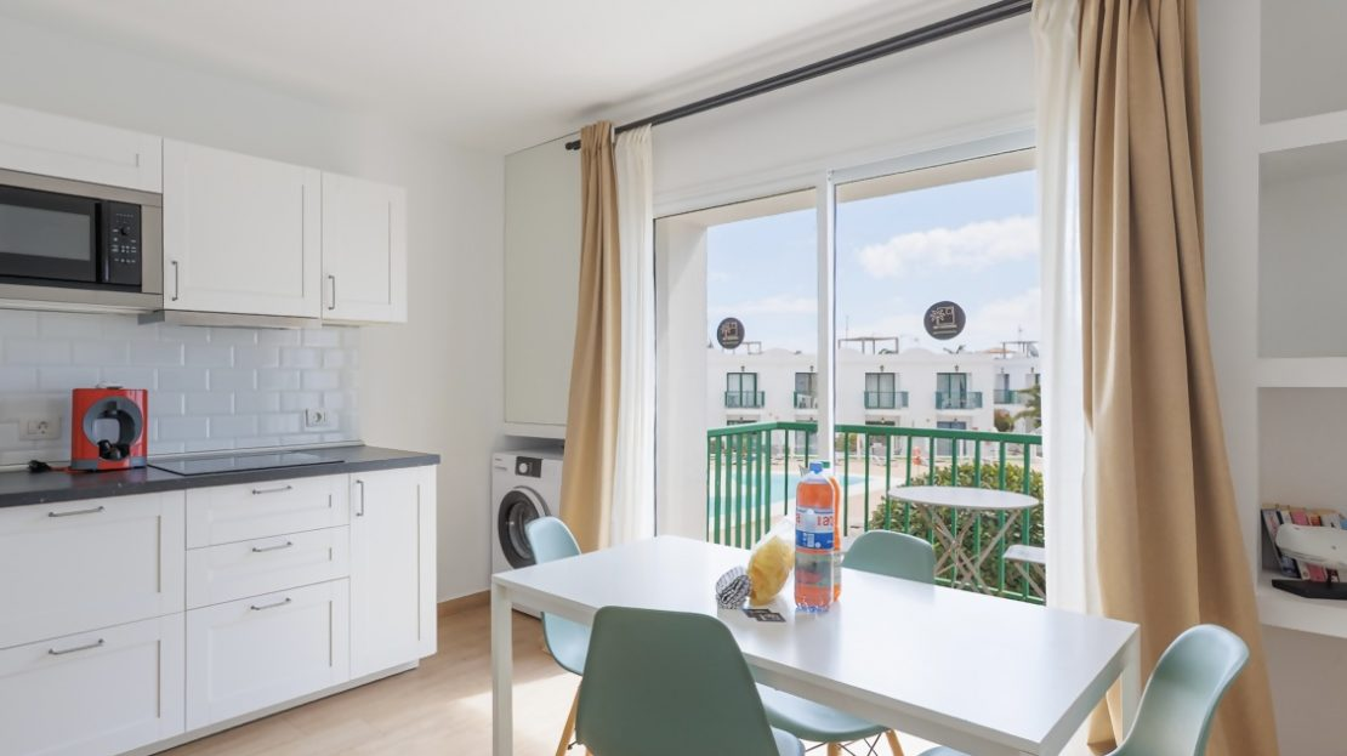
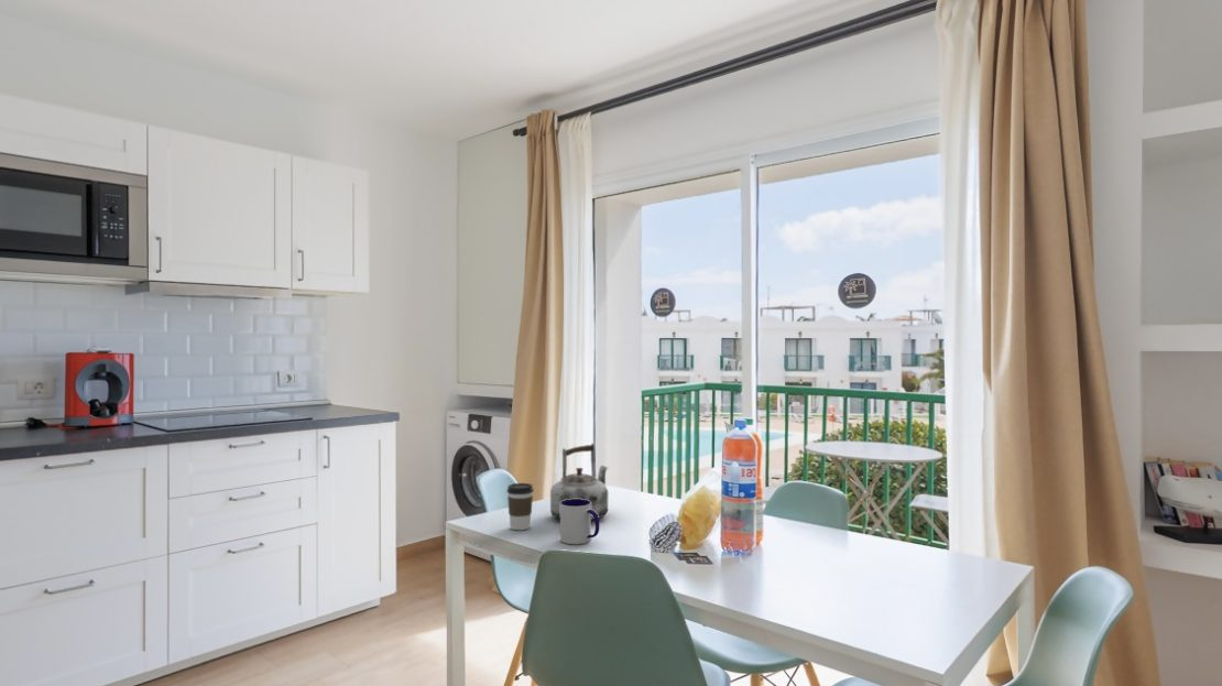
+ coffee cup [505,482,535,531]
+ mug [559,499,600,545]
+ kettle [549,443,609,521]
